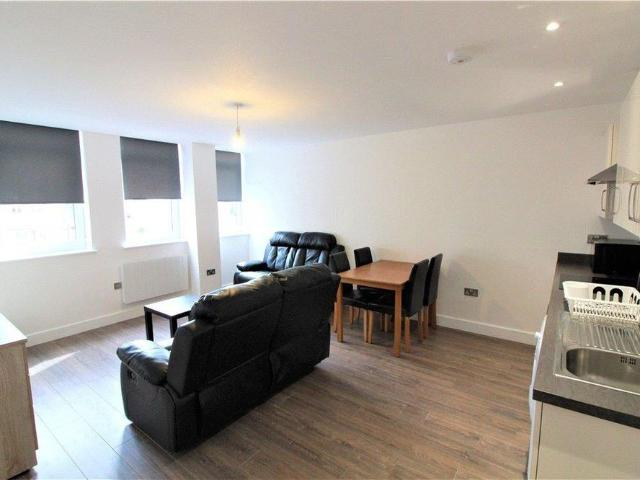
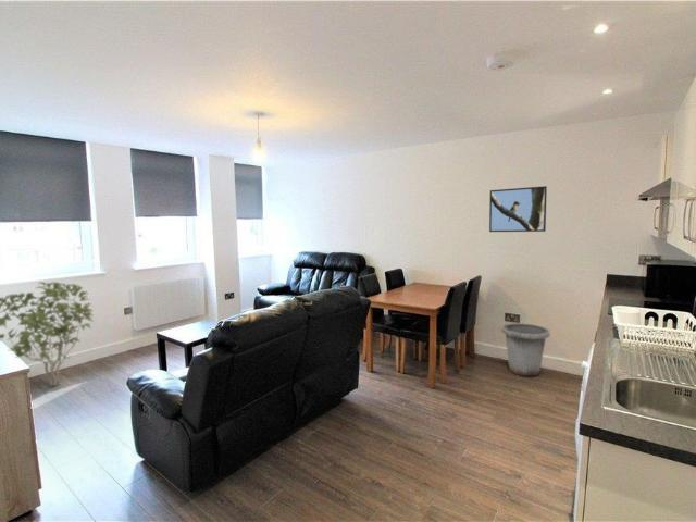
+ shrub [0,281,95,387]
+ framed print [488,185,548,233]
+ trash can [500,322,551,377]
